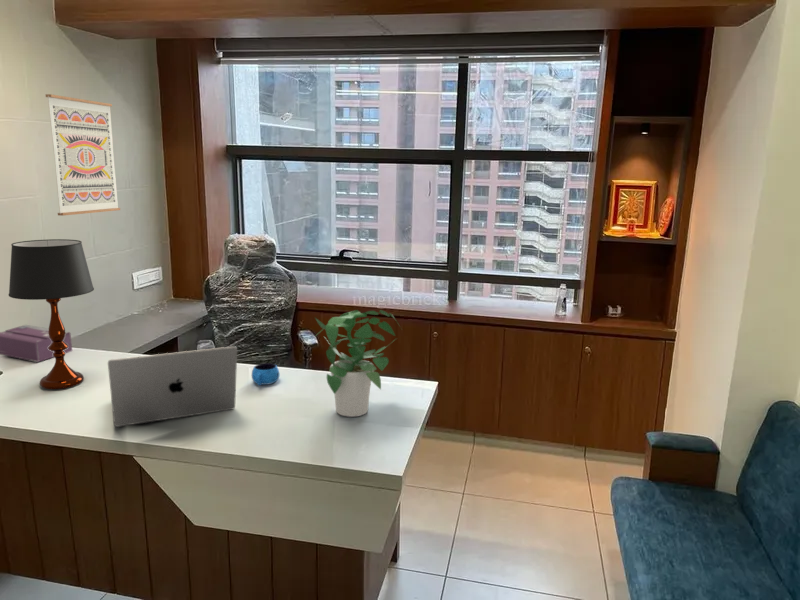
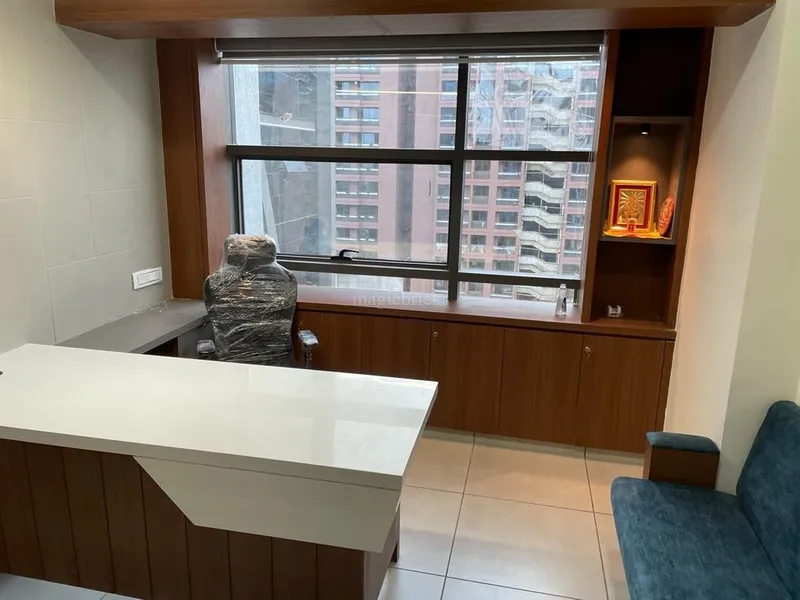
- wall art [45,93,121,217]
- laptop [107,345,238,428]
- potted plant [314,309,402,418]
- tissue box [0,324,73,363]
- mug [251,362,280,386]
- table lamp [8,238,95,391]
